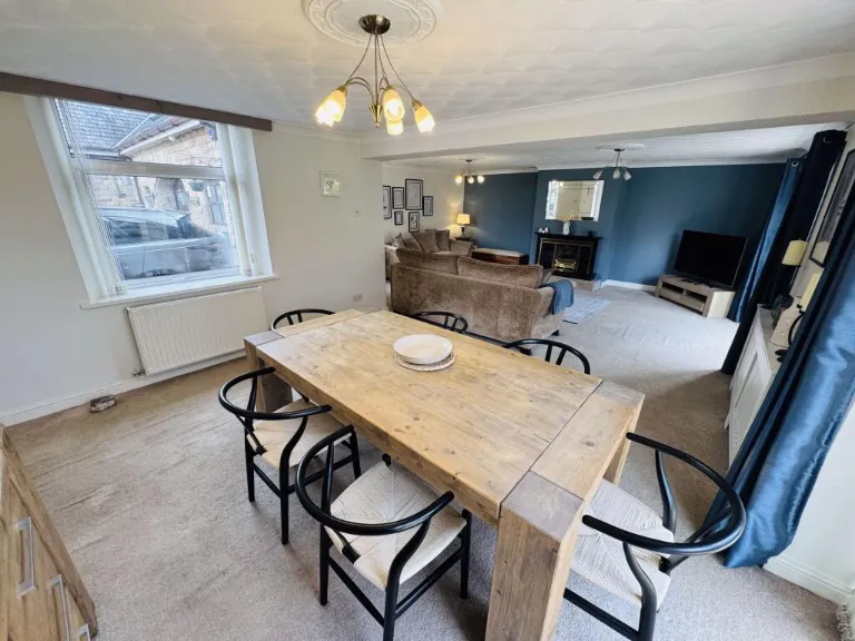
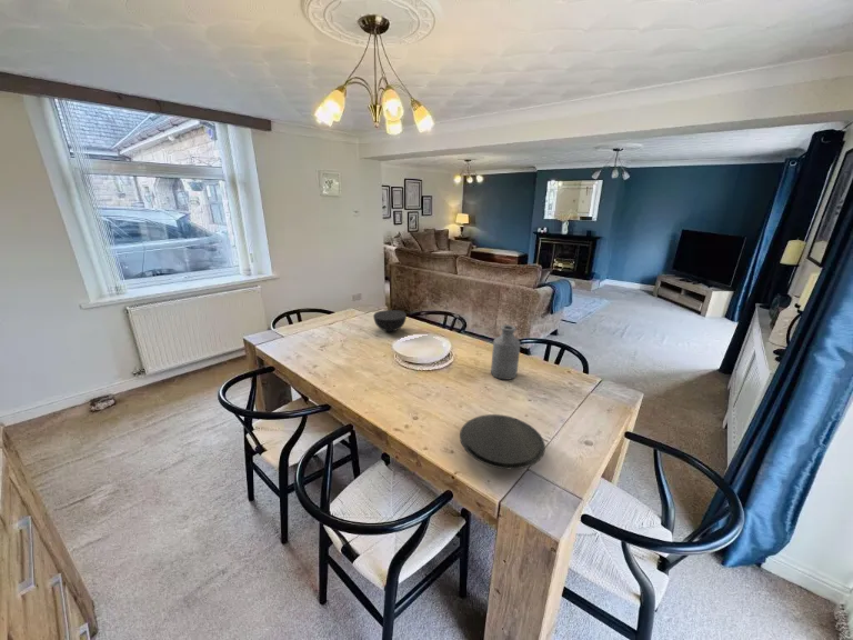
+ bowl [372,309,408,332]
+ bottle [490,323,521,381]
+ plate [459,413,546,471]
